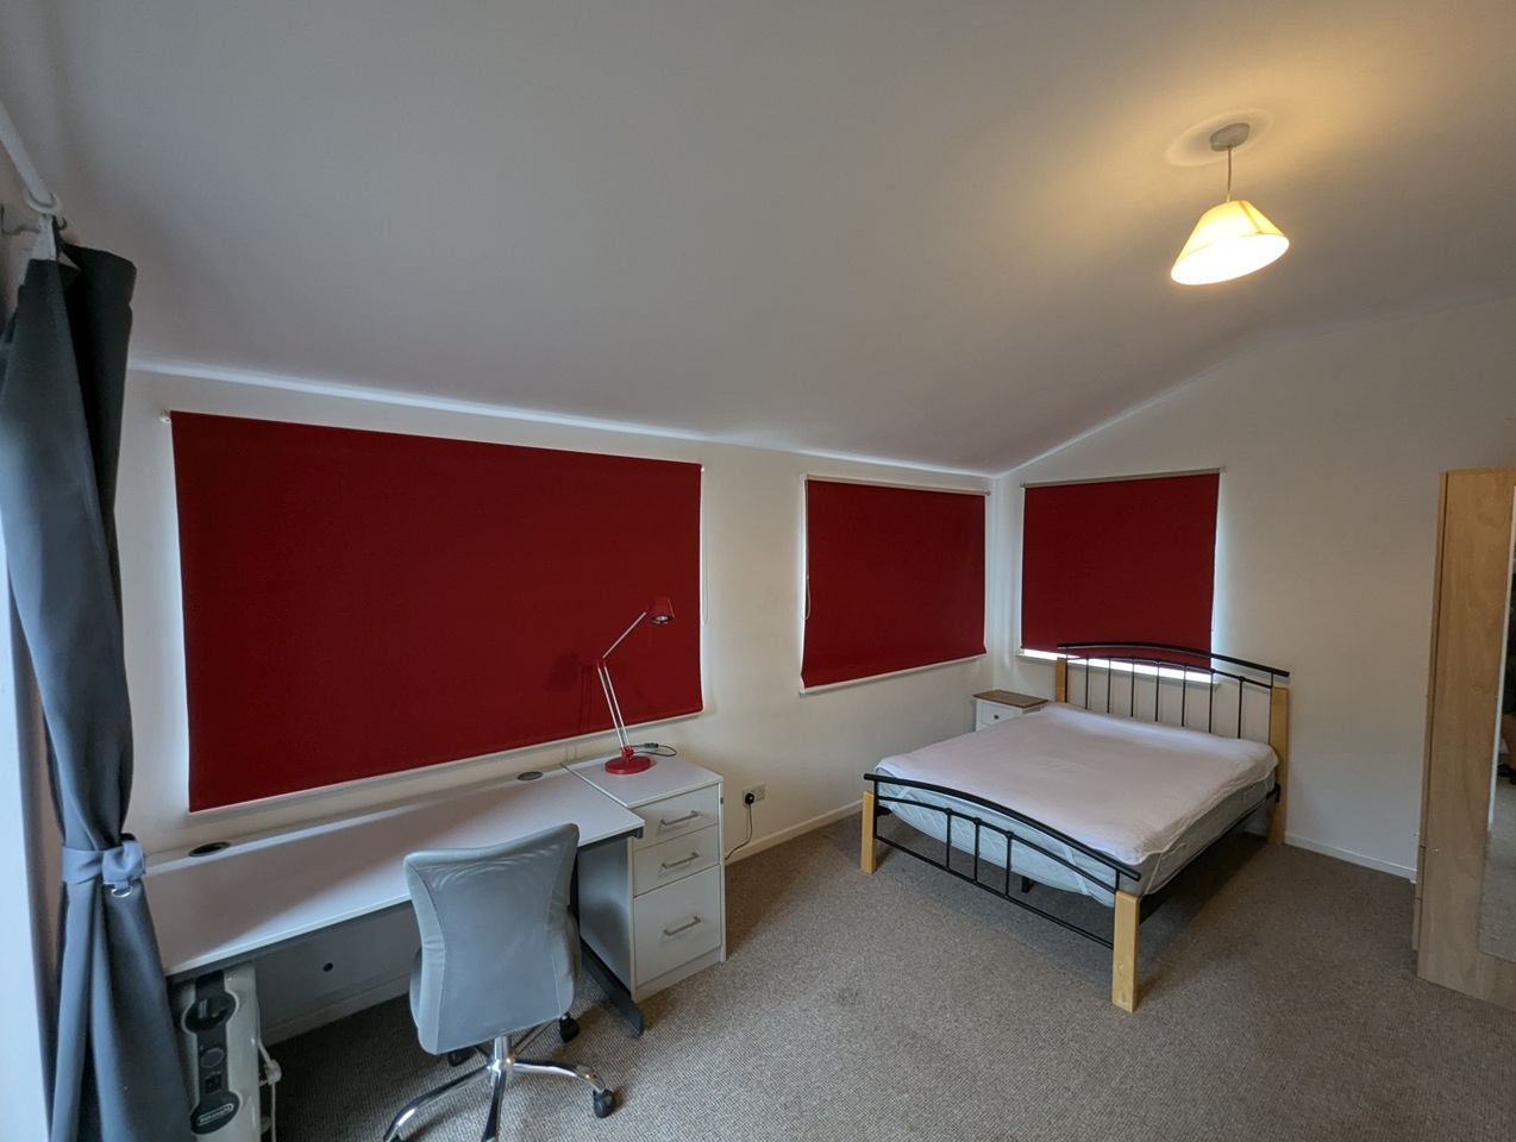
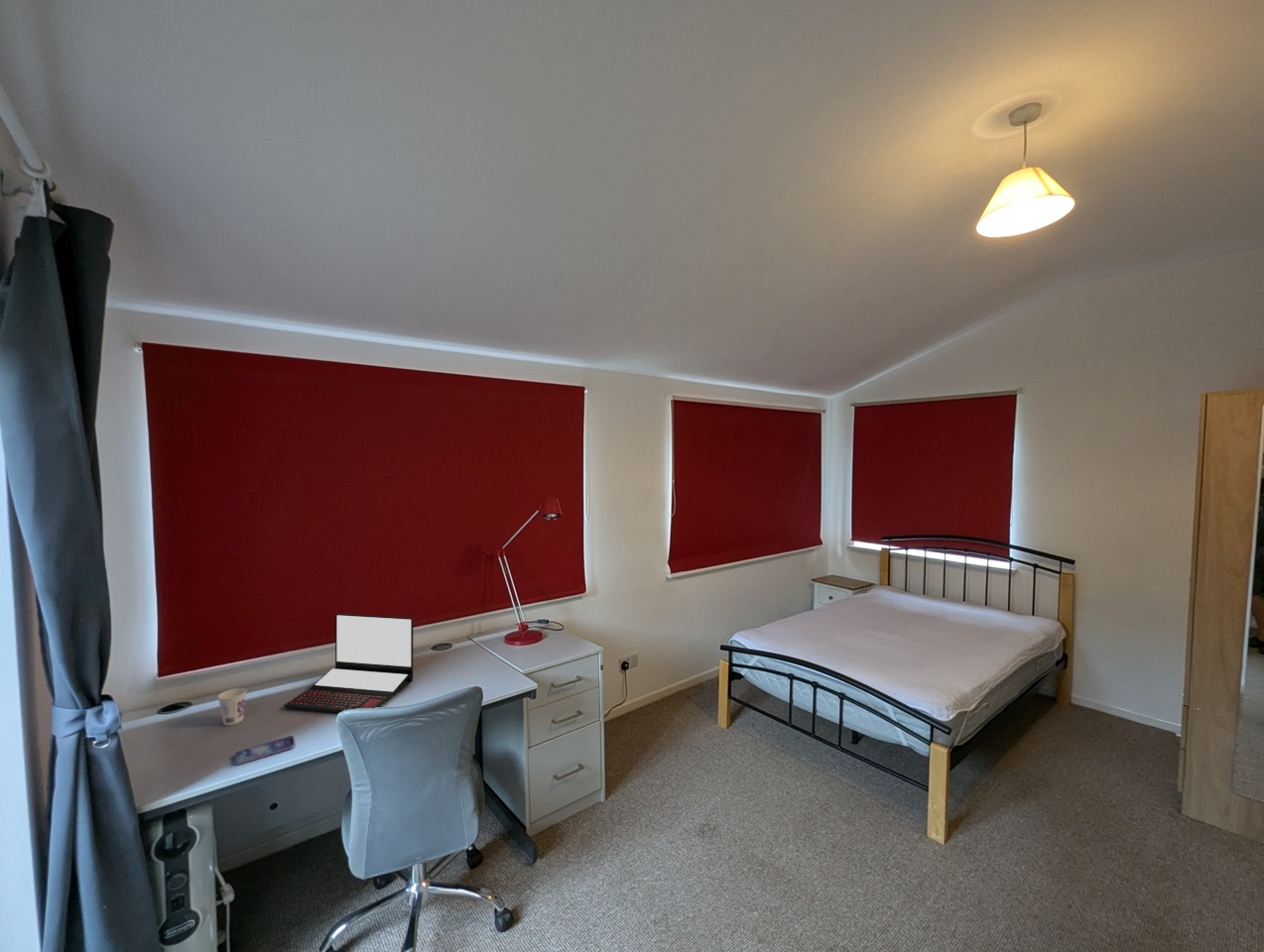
+ laptop [283,613,414,714]
+ cup [216,687,248,726]
+ smartphone [234,735,296,766]
